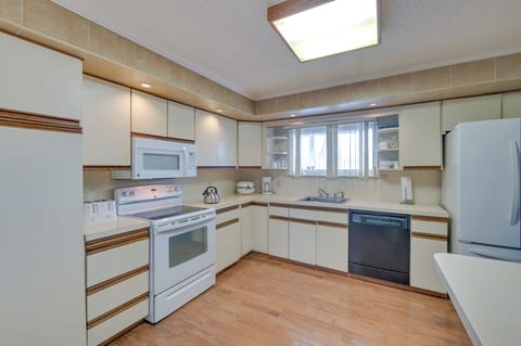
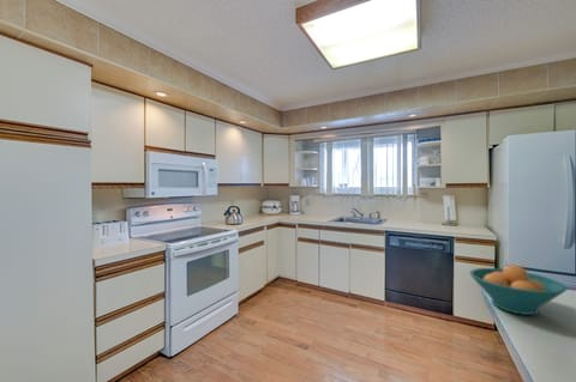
+ fruit bowl [468,263,569,316]
